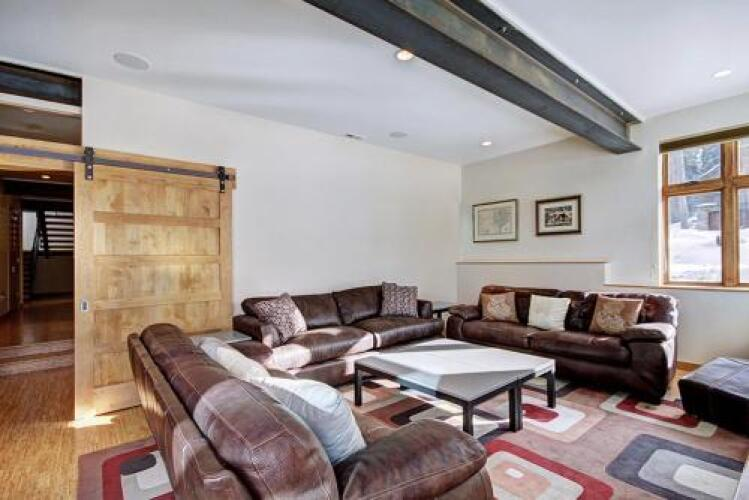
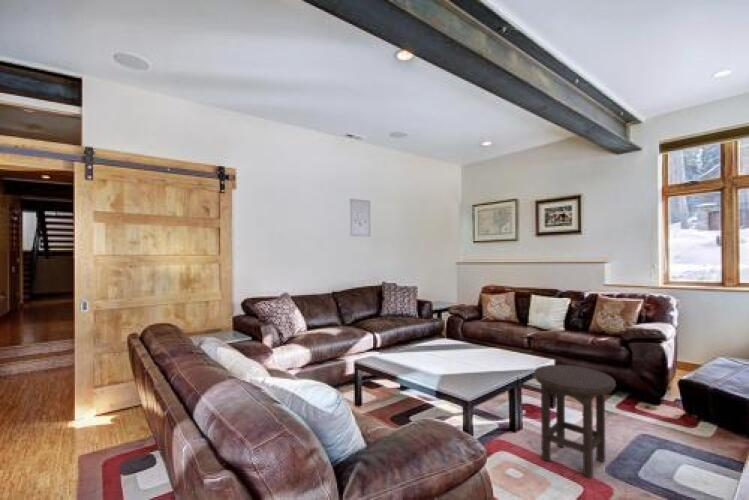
+ wall art [349,198,372,238]
+ stool [533,364,617,479]
